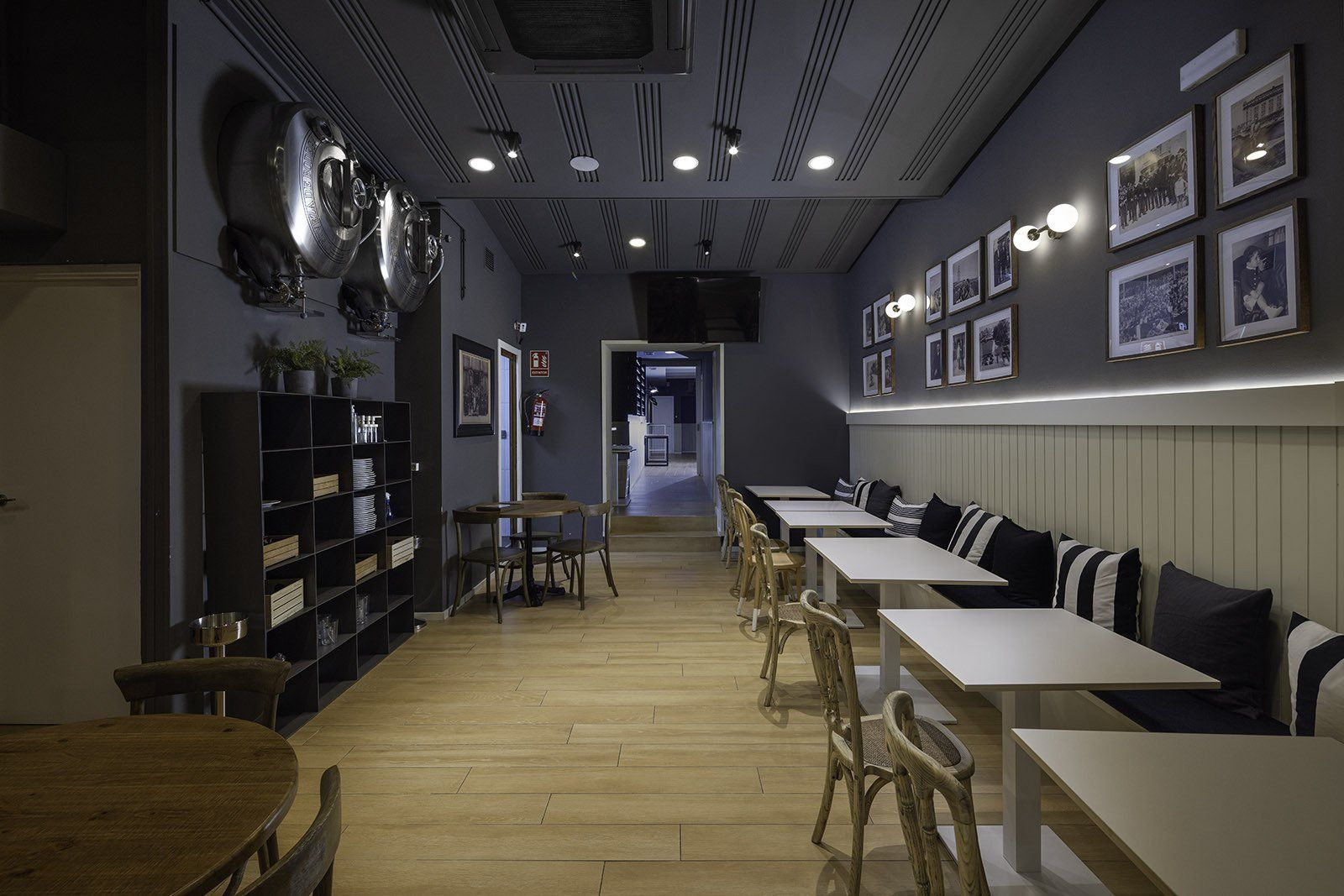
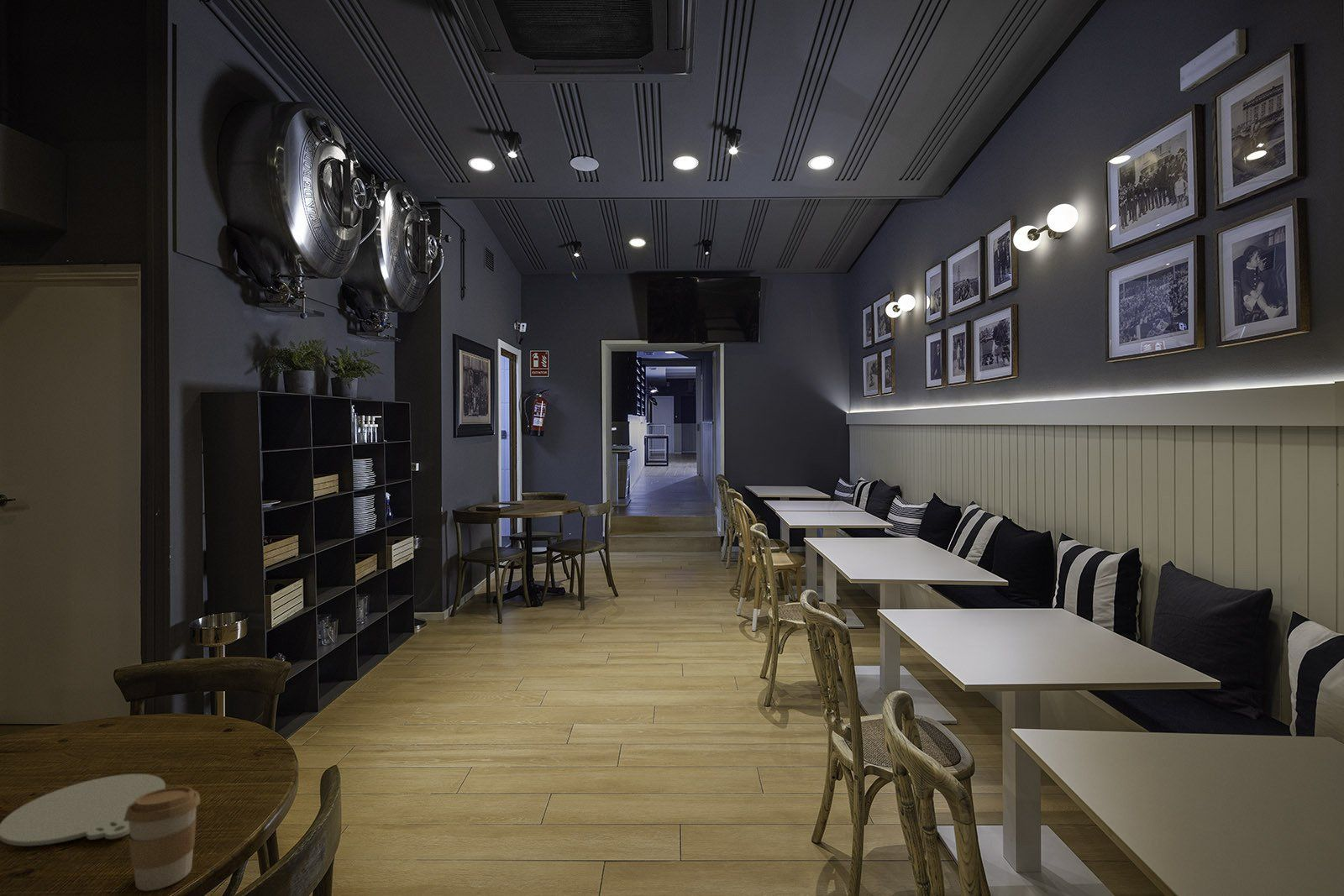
+ plate [0,773,166,846]
+ coffee cup [125,786,202,892]
